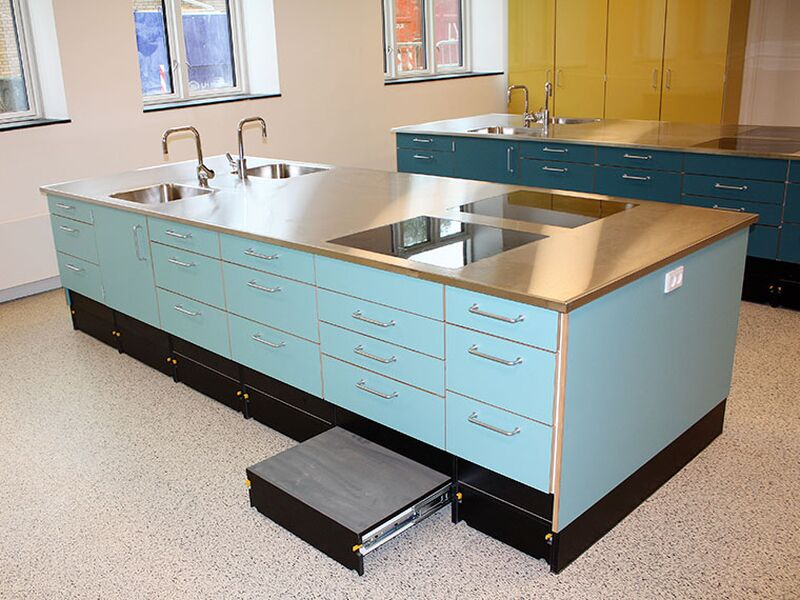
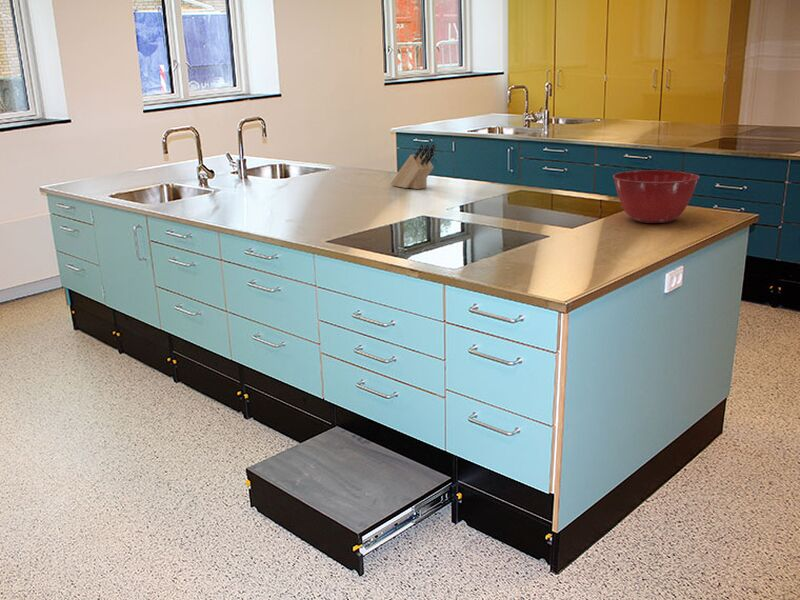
+ knife block [389,143,437,190]
+ mixing bowl [612,170,700,224]
